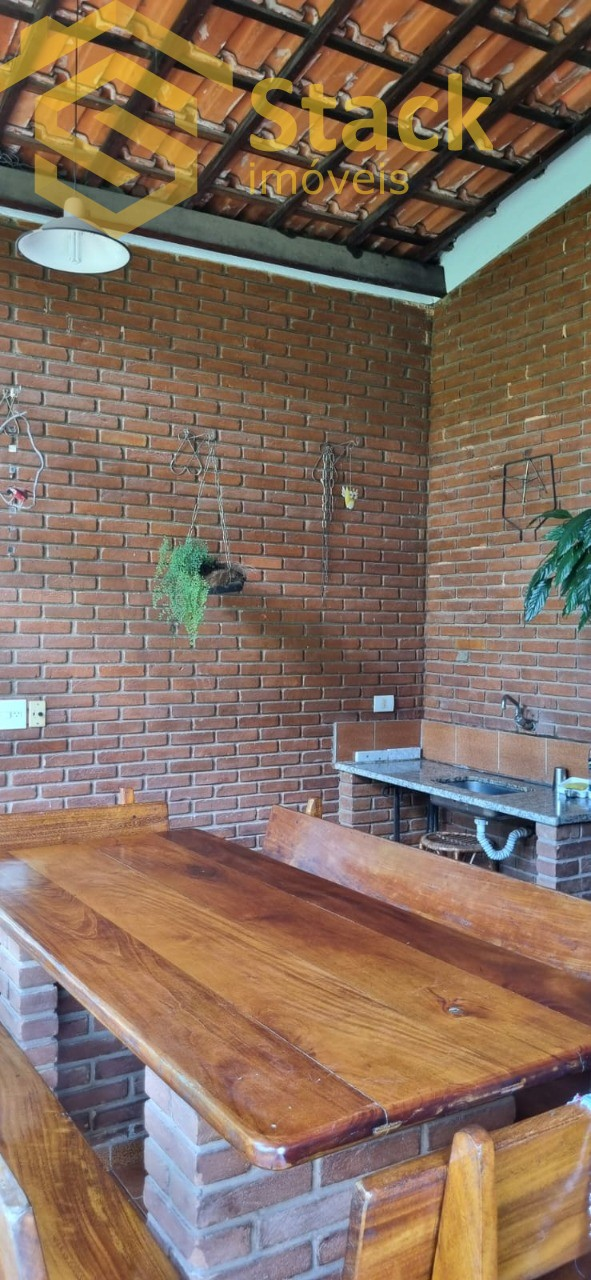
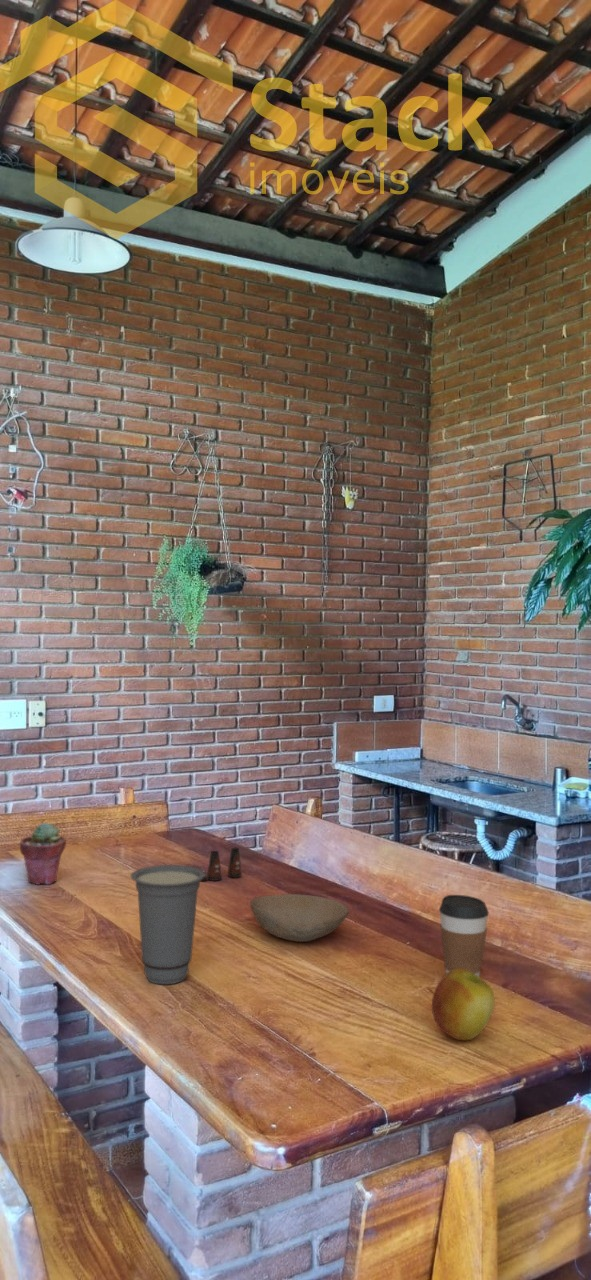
+ bowl [249,893,350,943]
+ coffee cup [438,894,490,977]
+ potted succulent [19,821,67,886]
+ cup [130,864,206,985]
+ salt shaker [200,847,243,882]
+ apple [431,968,496,1041]
